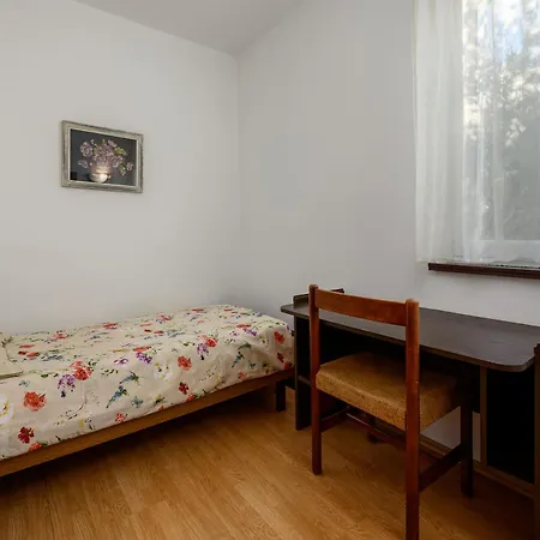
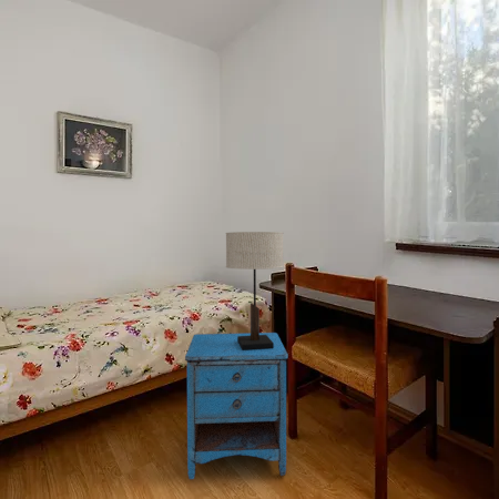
+ nightstand [184,332,289,480]
+ table lamp [225,231,285,350]
